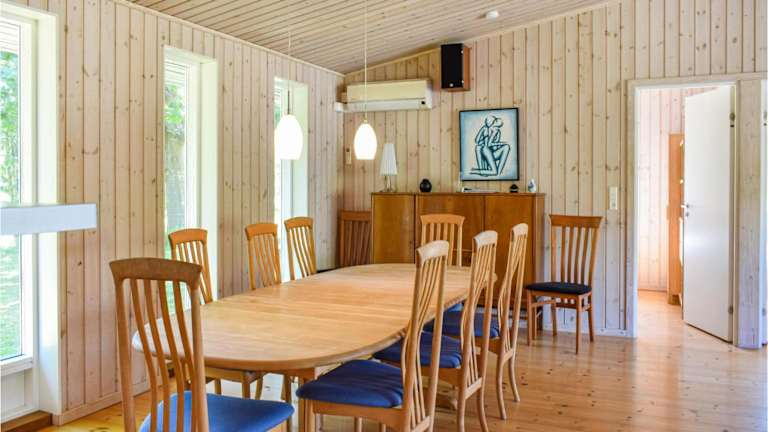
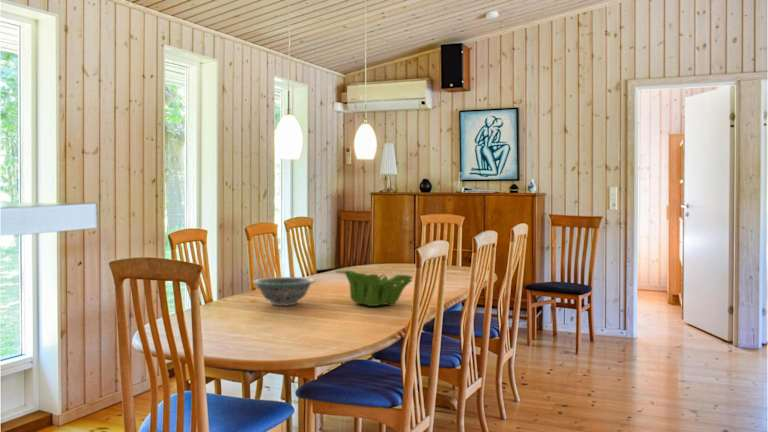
+ plant [335,269,414,307]
+ decorative bowl [252,276,316,307]
